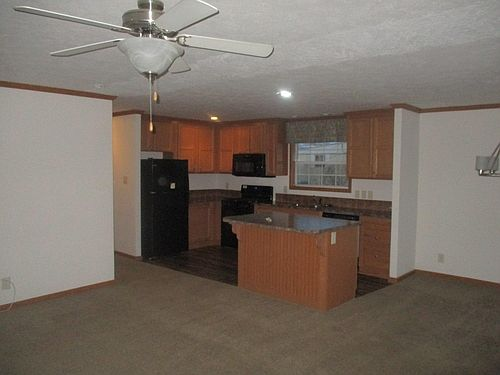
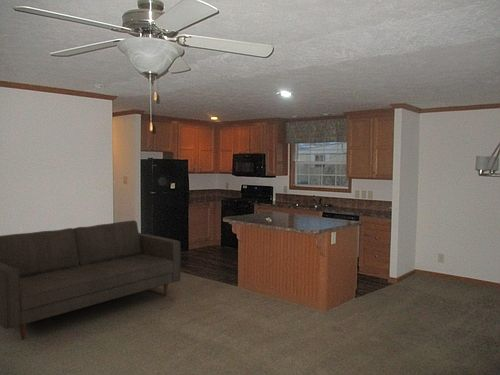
+ sofa [0,219,182,341]
